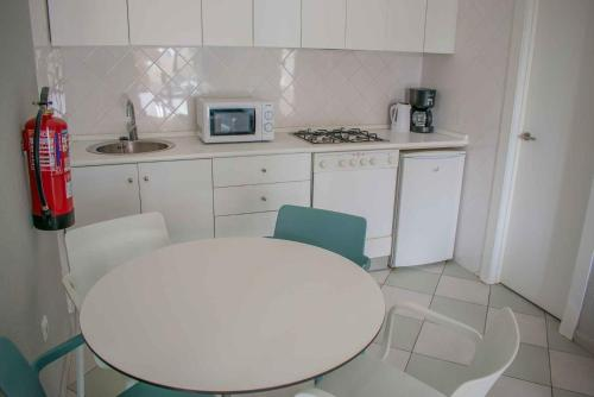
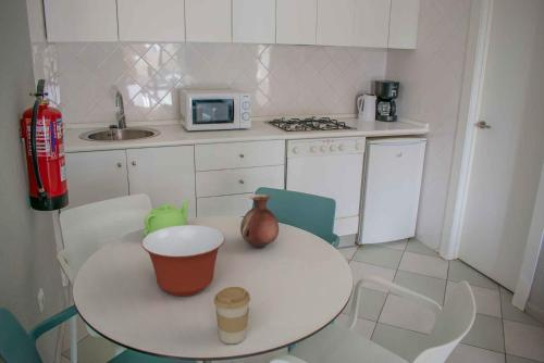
+ teapot [143,198,190,237]
+ mixing bowl [140,224,225,297]
+ coffee cup [213,286,251,345]
+ vase [239,193,280,249]
